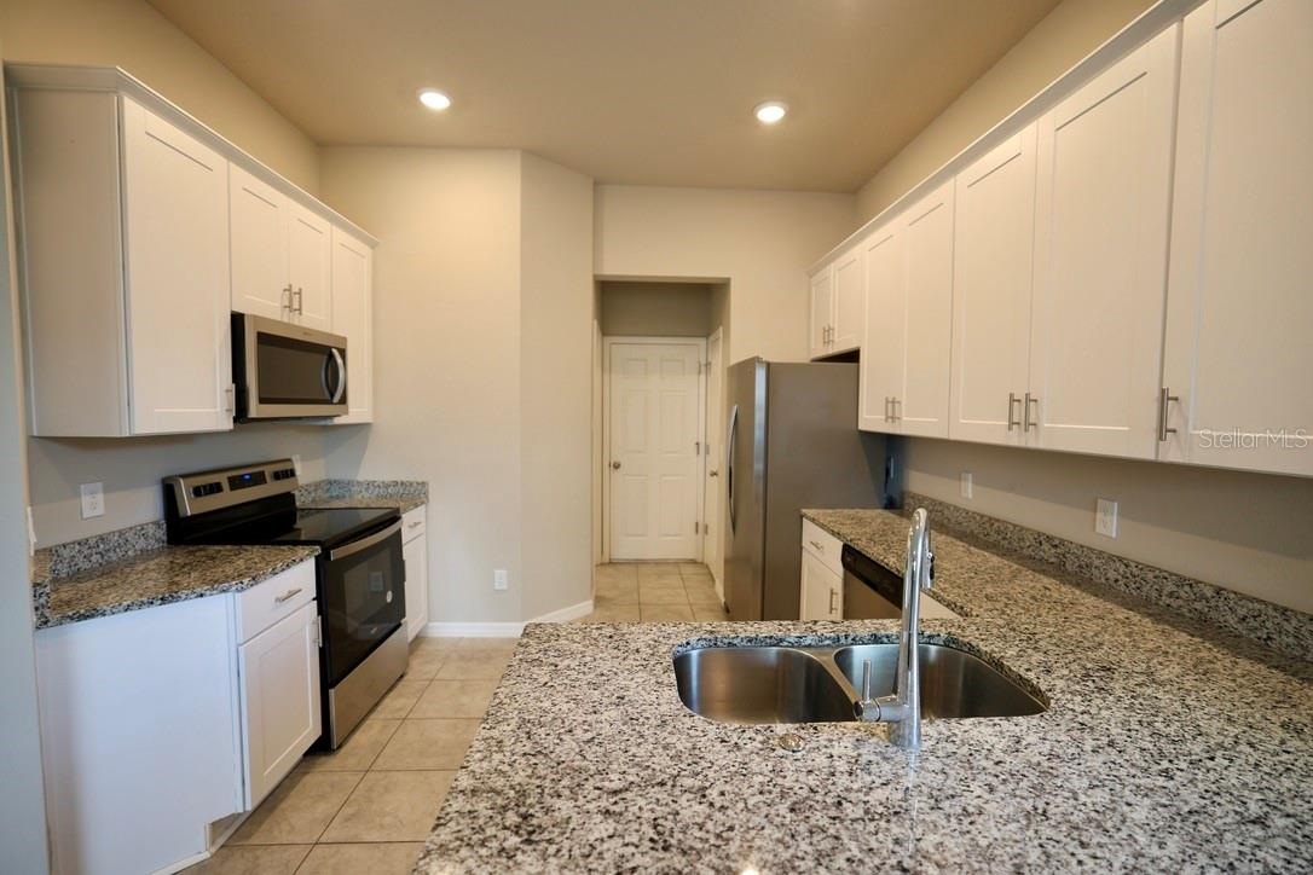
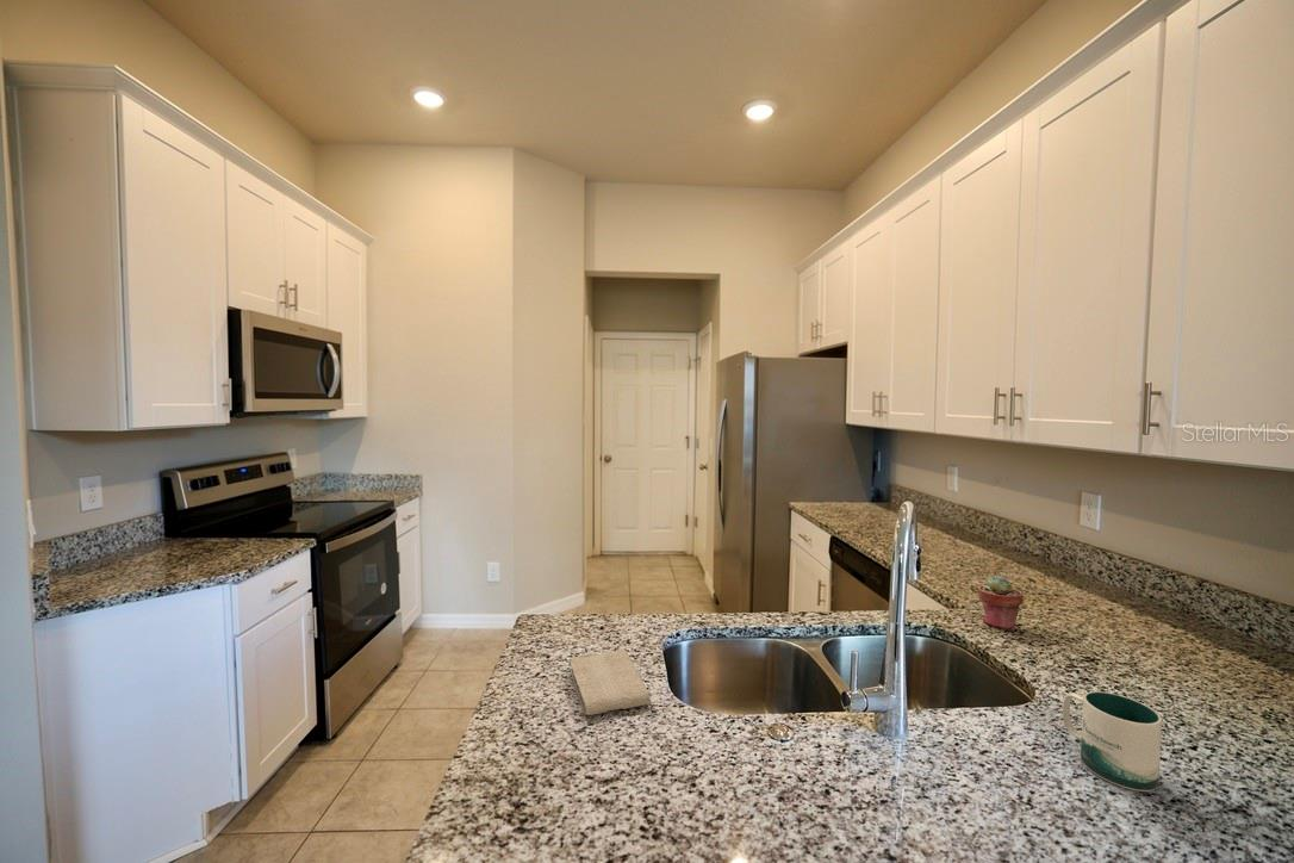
+ potted succulent [977,575,1025,631]
+ washcloth [570,648,652,716]
+ mug [1062,690,1163,793]
